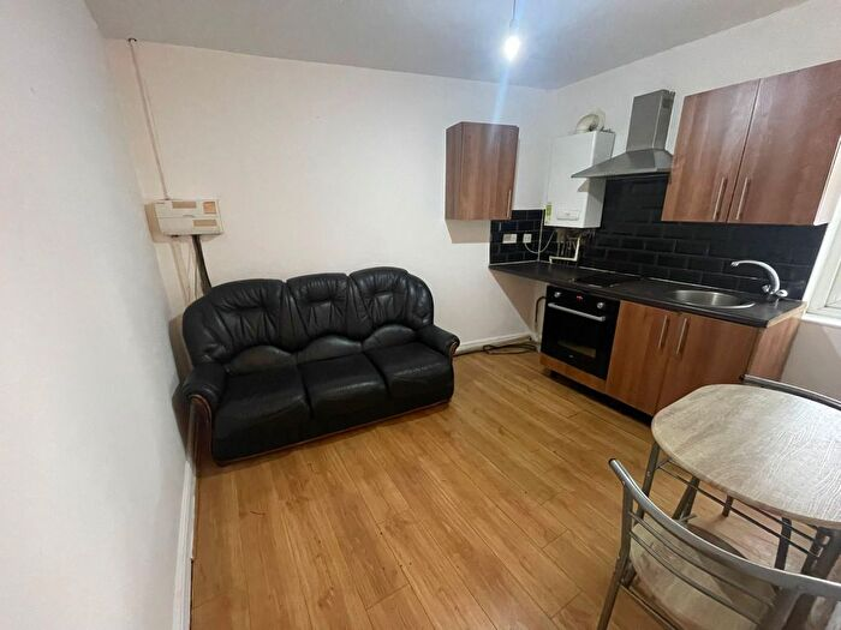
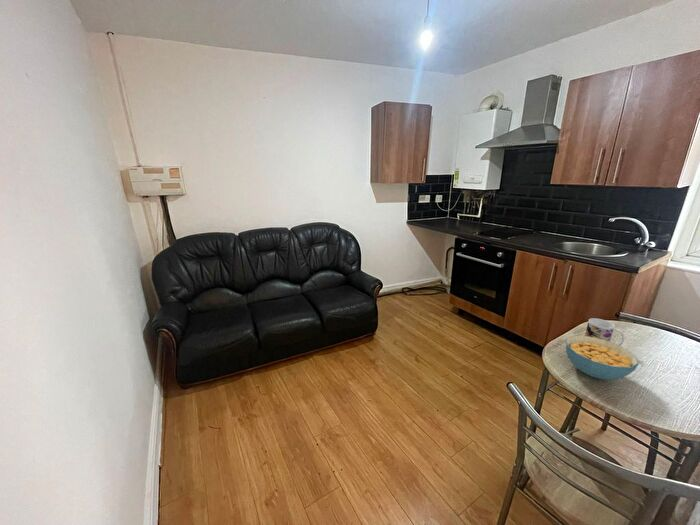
+ mug [584,317,625,346]
+ cereal bowl [565,335,640,381]
